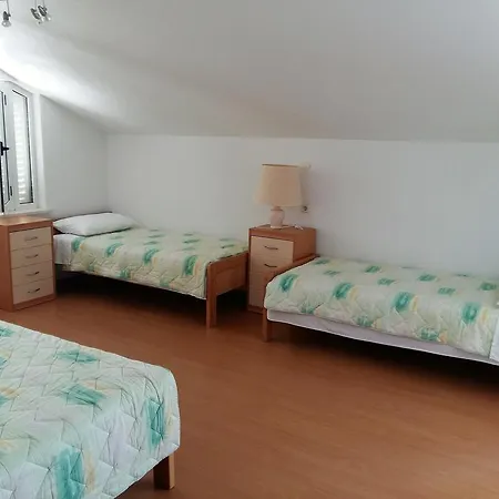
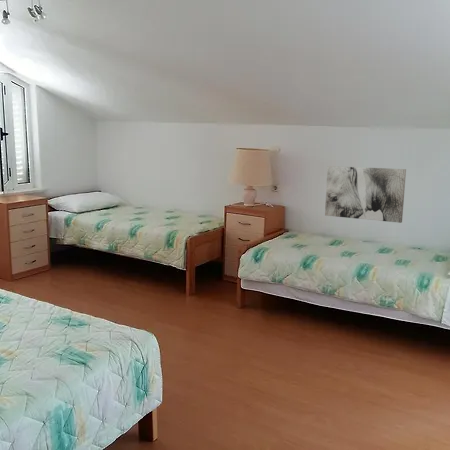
+ wall art [324,165,407,224]
